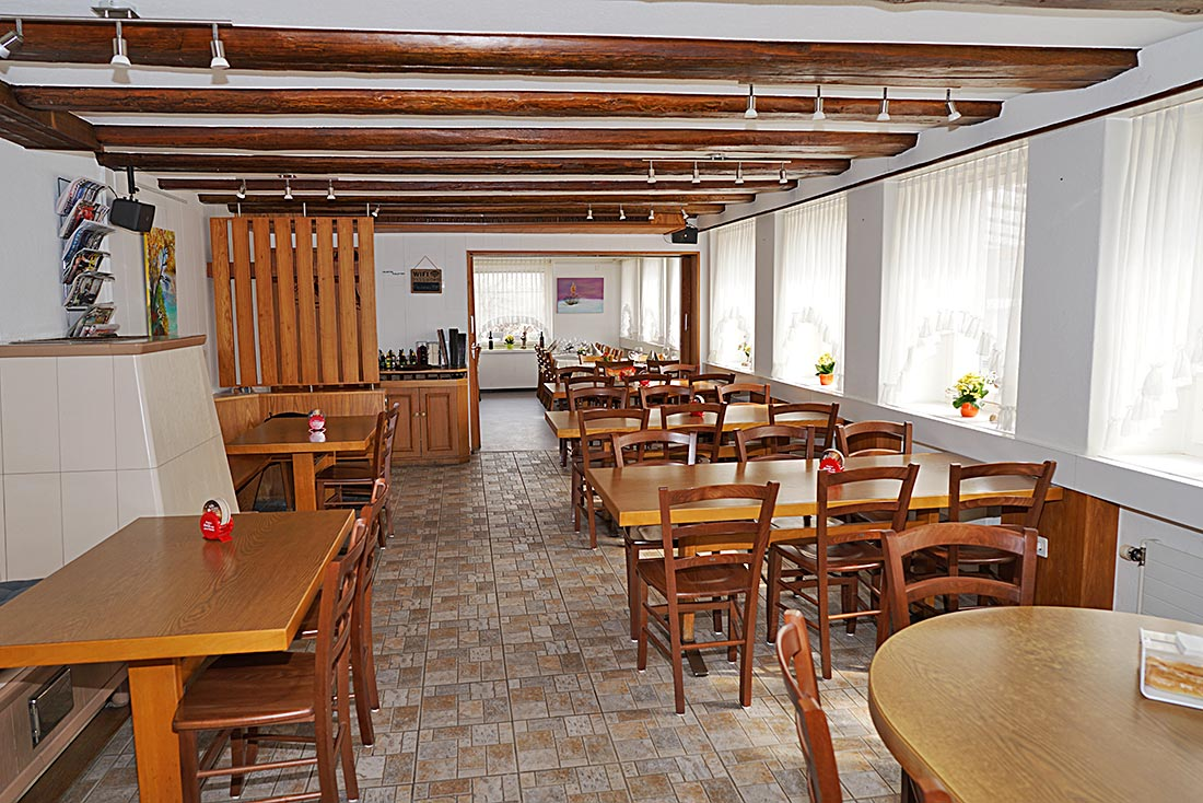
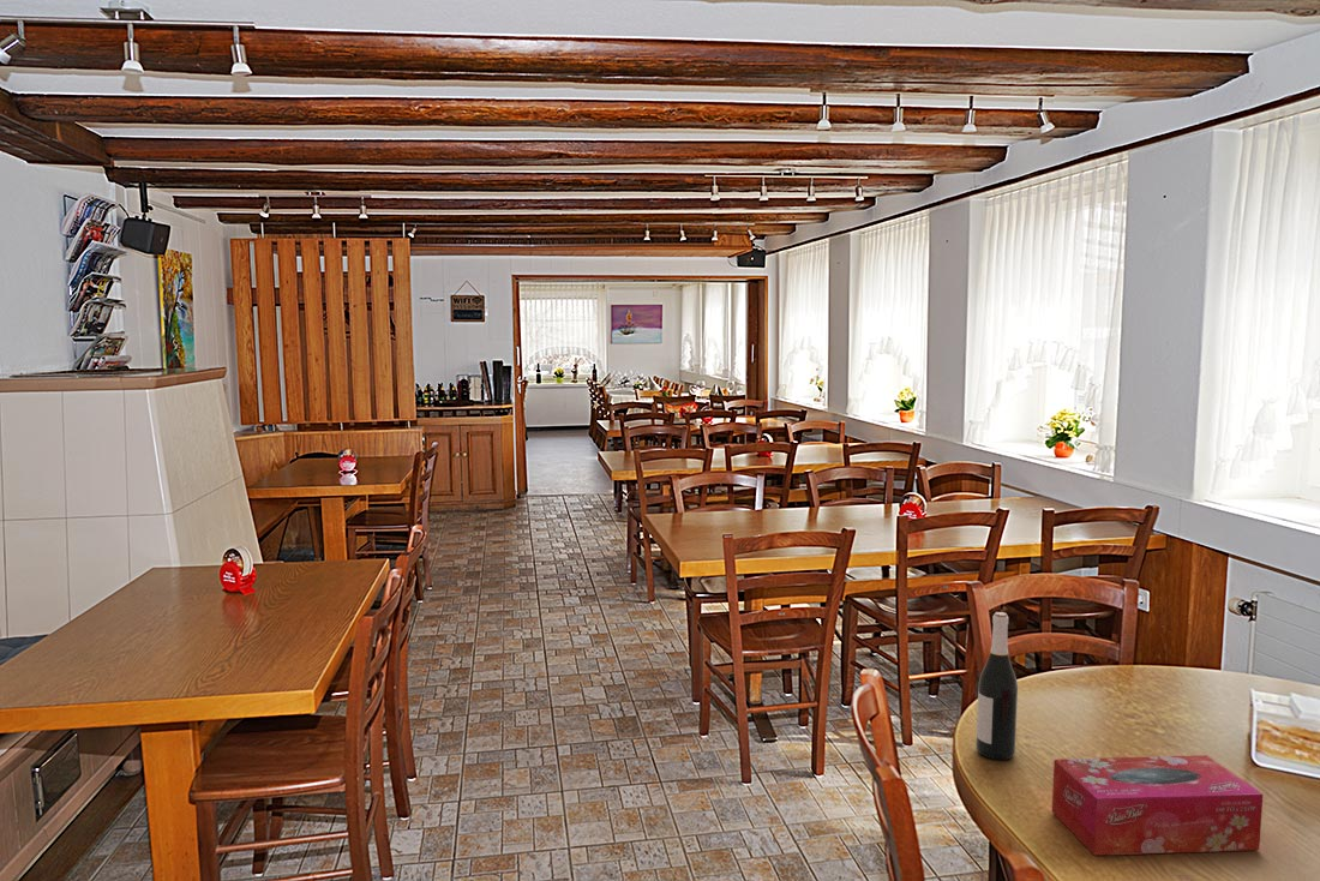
+ tissue box [1051,754,1265,857]
+ wine bottle [976,611,1019,761]
